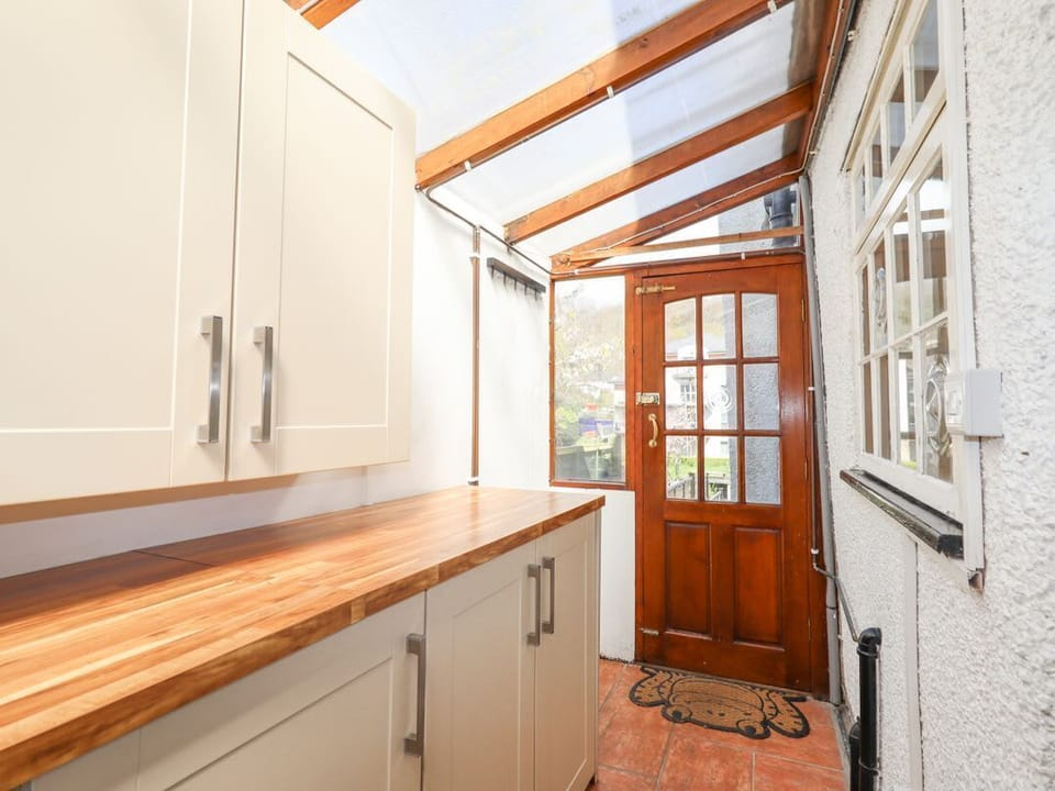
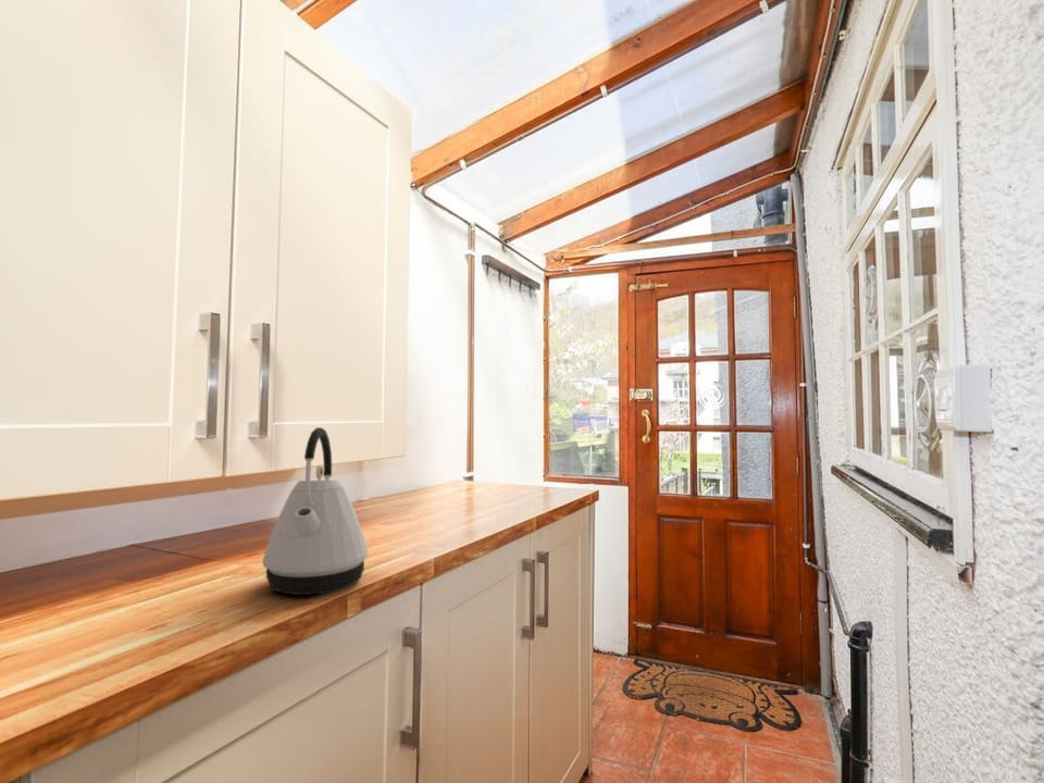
+ kettle [261,426,369,596]
